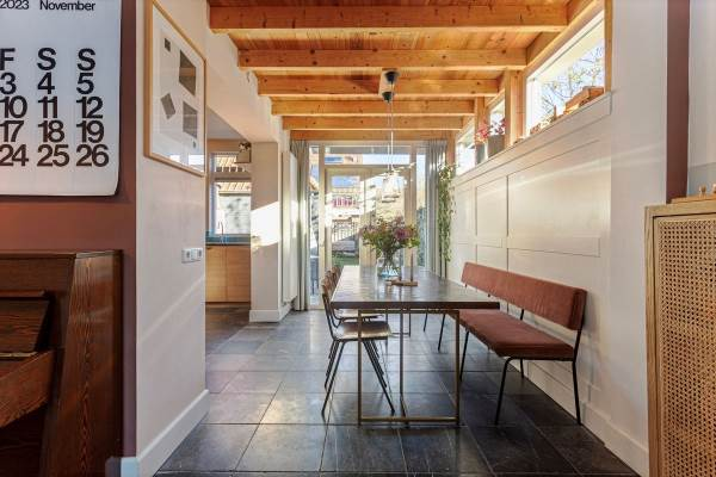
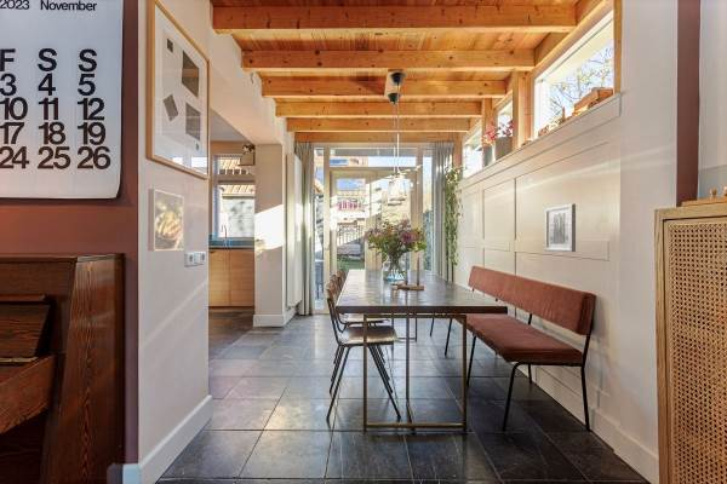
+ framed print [147,189,184,252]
+ wall art [544,203,577,253]
